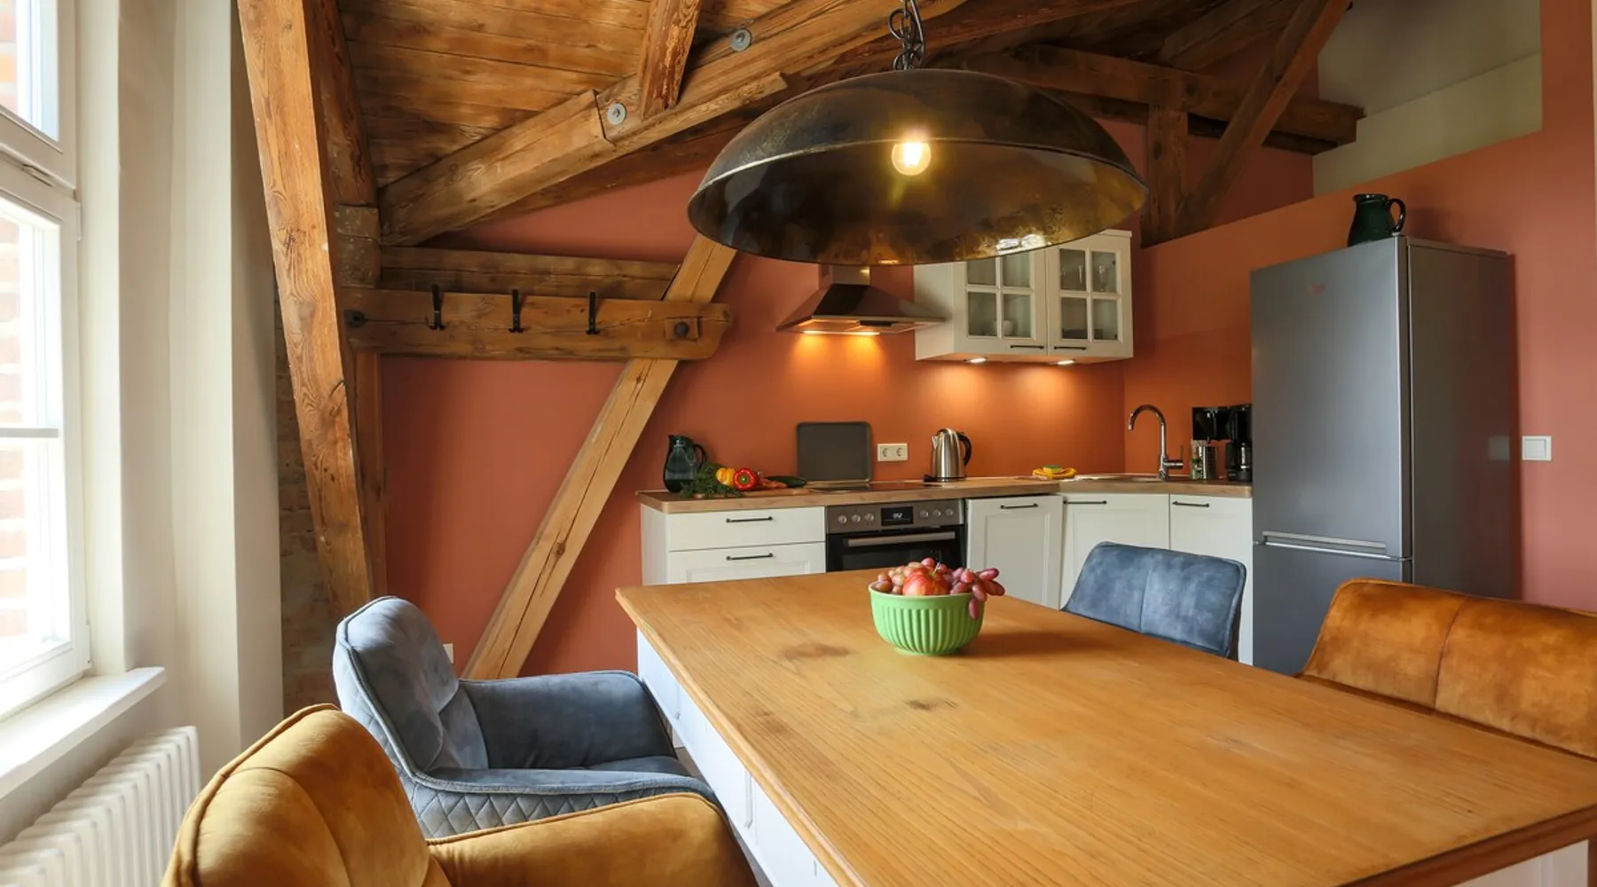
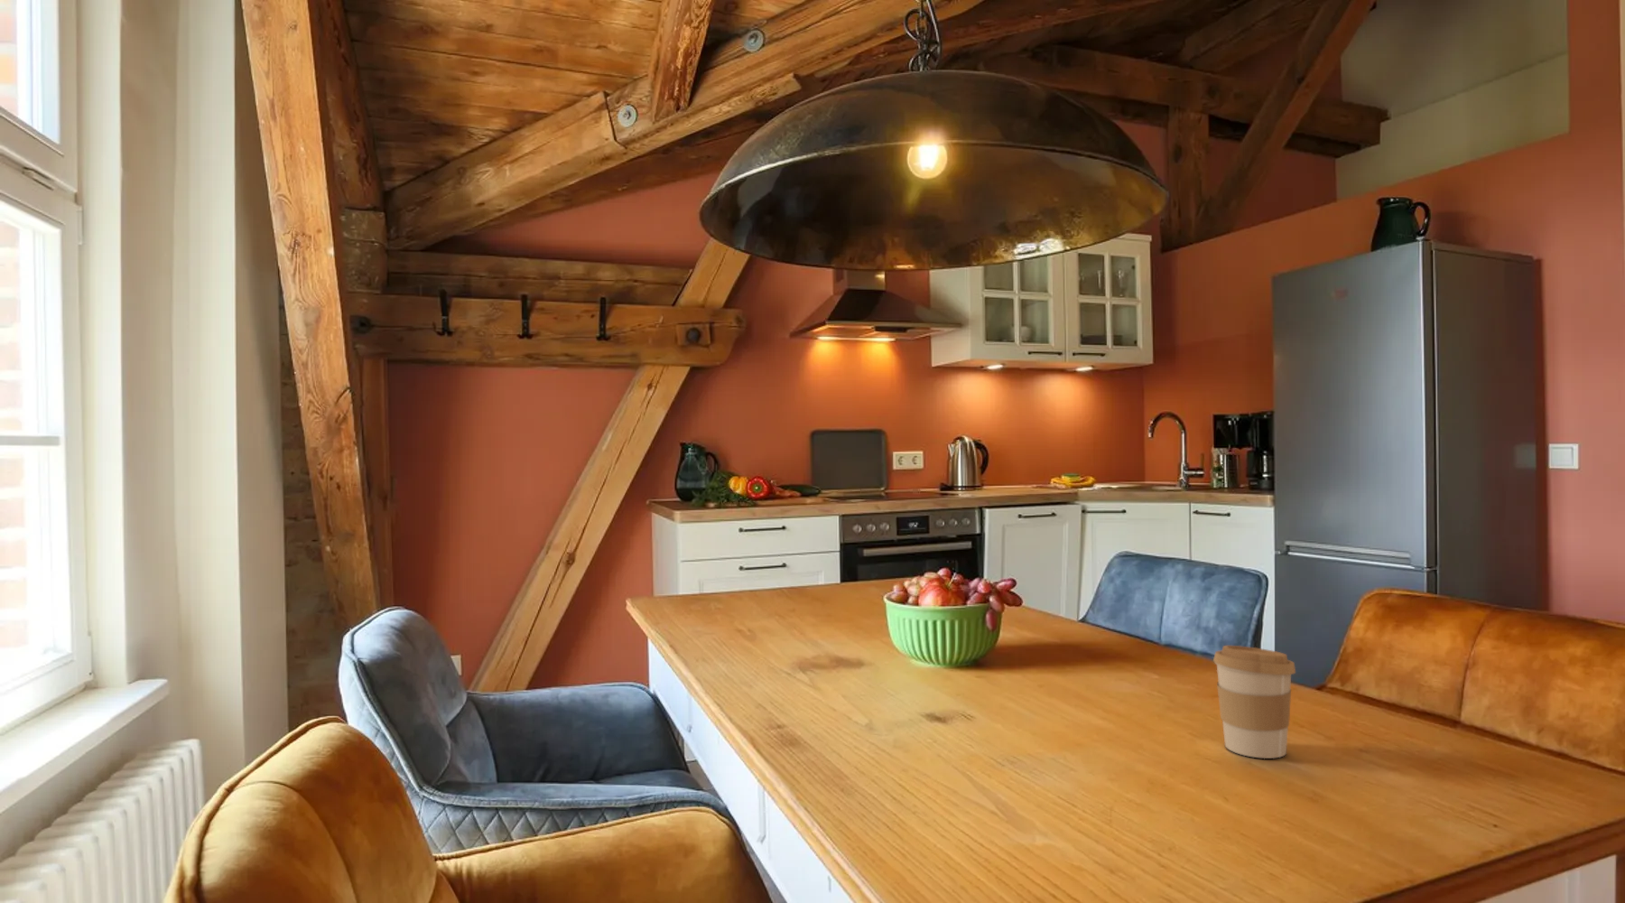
+ coffee cup [1213,645,1296,760]
